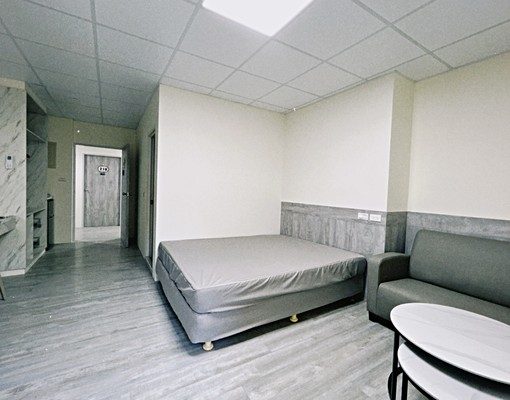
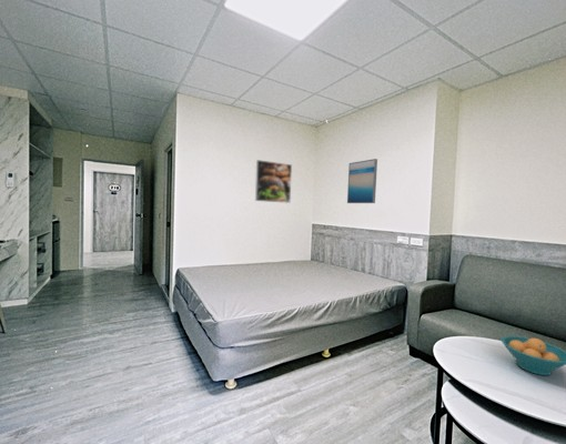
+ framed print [254,159,293,204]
+ fruit bowl [501,335,566,376]
+ wall art [346,158,378,204]
